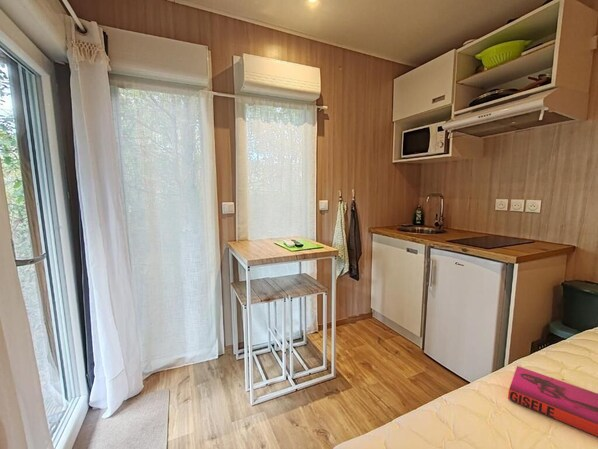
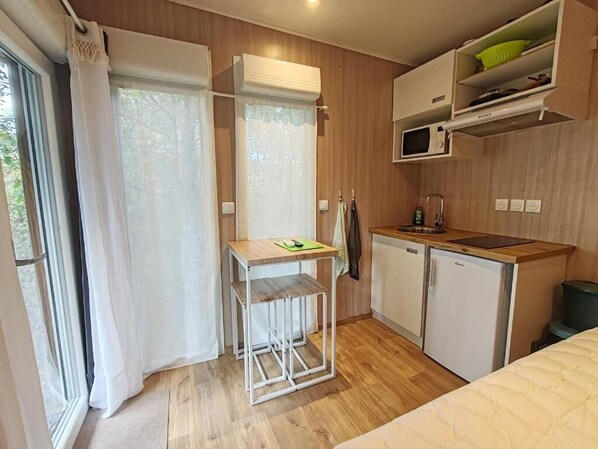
- hardback book [507,365,598,438]
